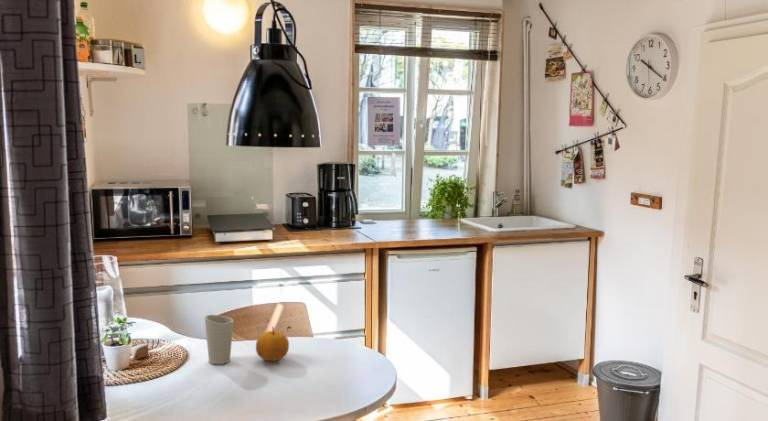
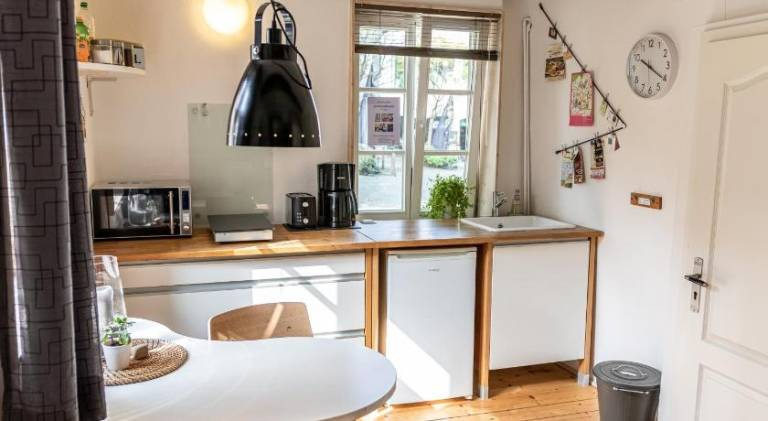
- cup [204,314,235,365]
- fruit [255,326,290,362]
